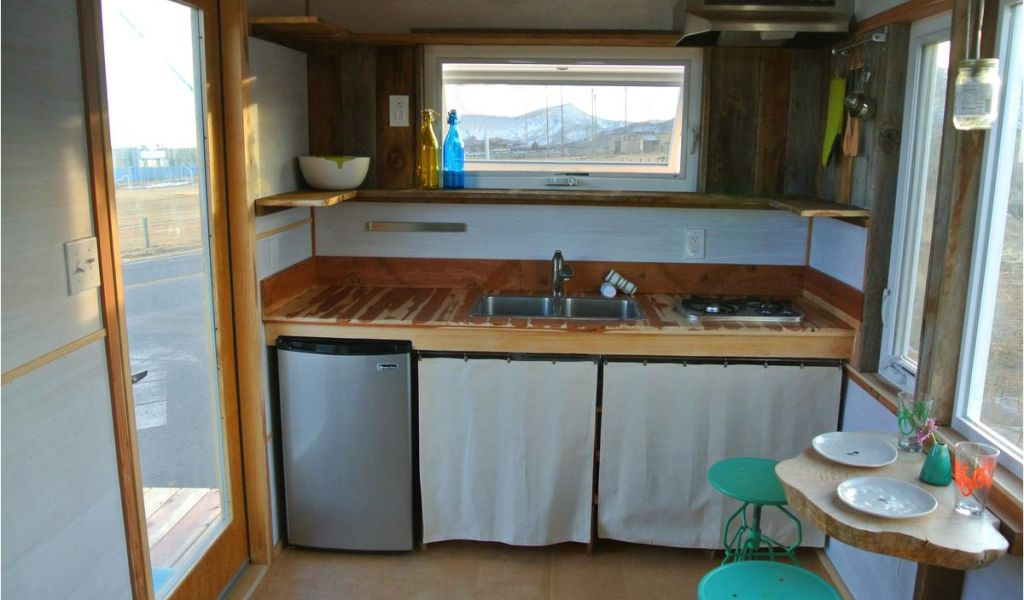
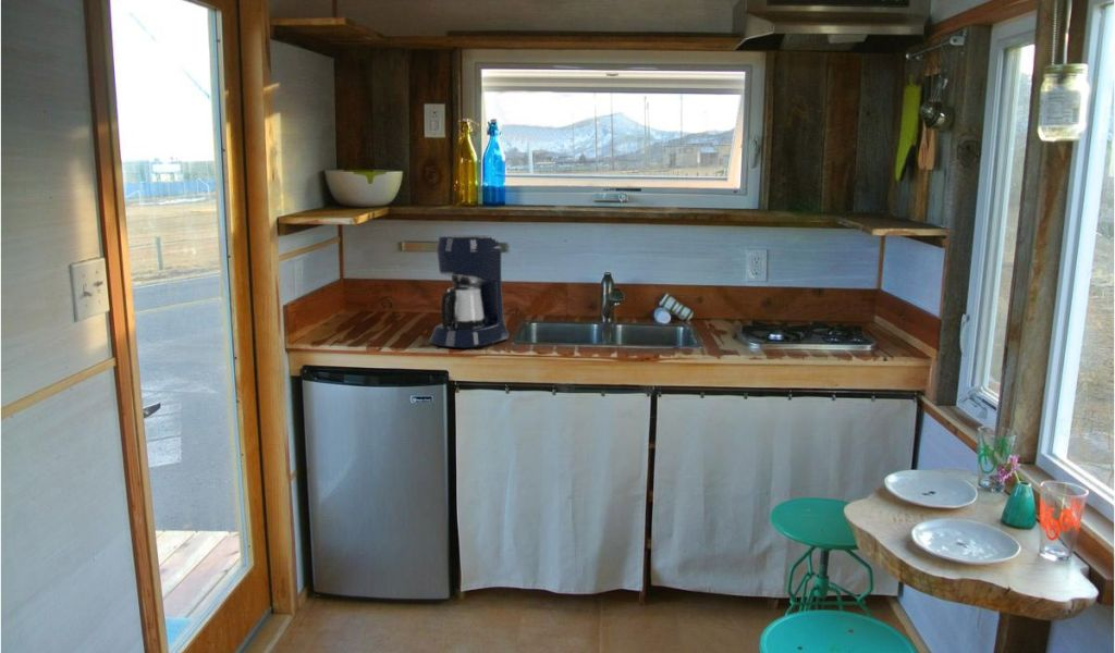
+ coffee maker [428,233,510,348]
